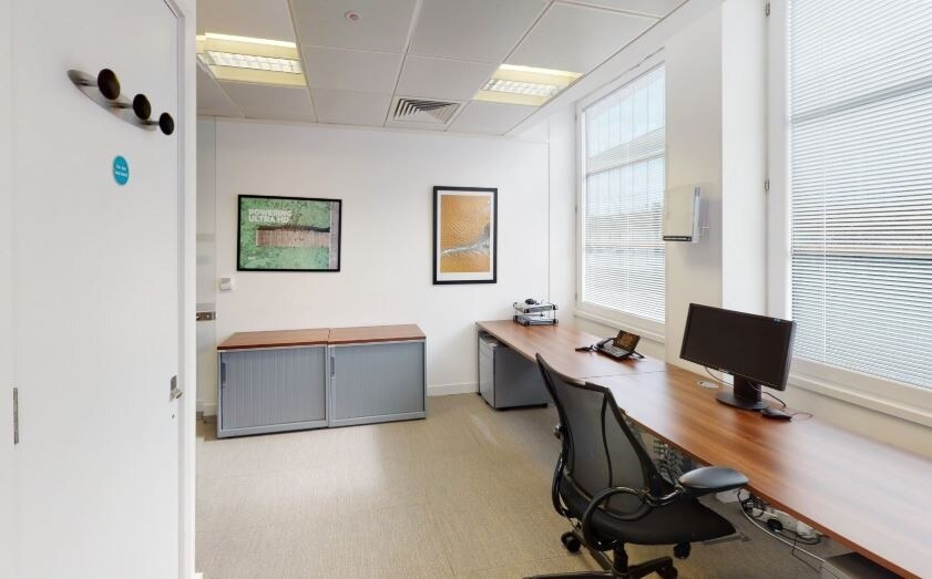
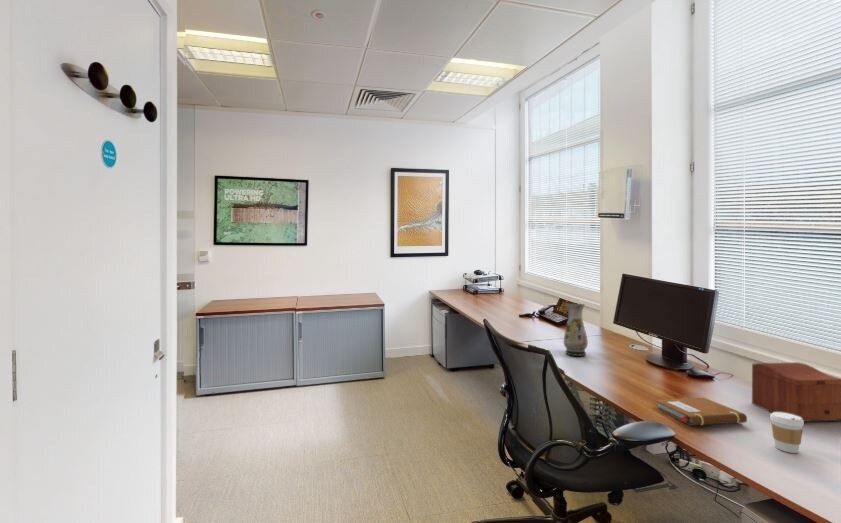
+ sewing box [751,361,841,423]
+ vase [563,303,589,357]
+ notebook [654,397,748,426]
+ coffee cup [769,412,805,454]
